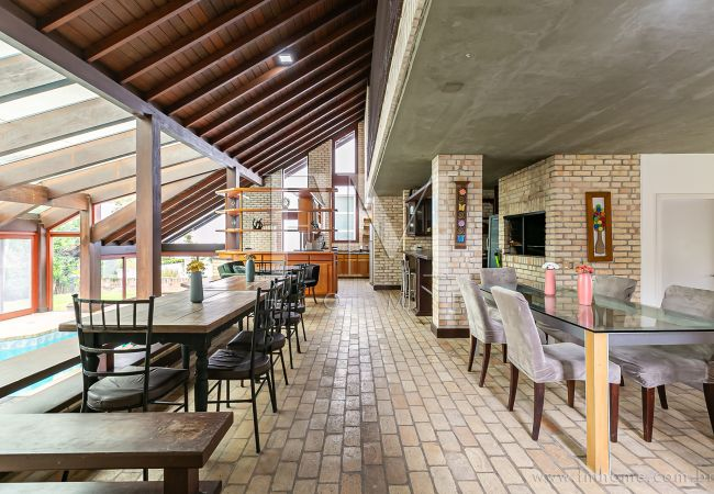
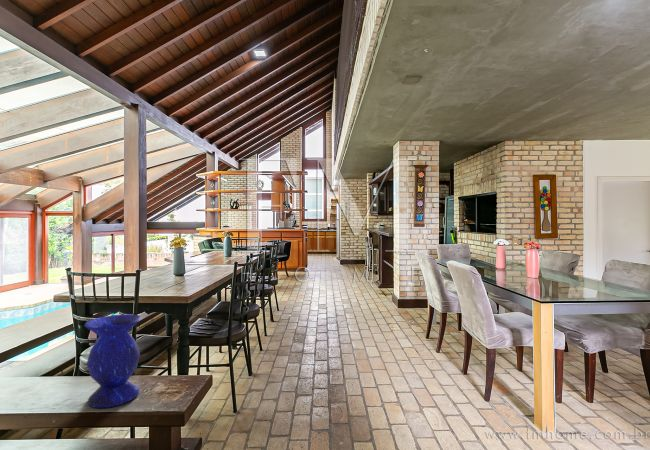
+ vase [84,313,142,409]
